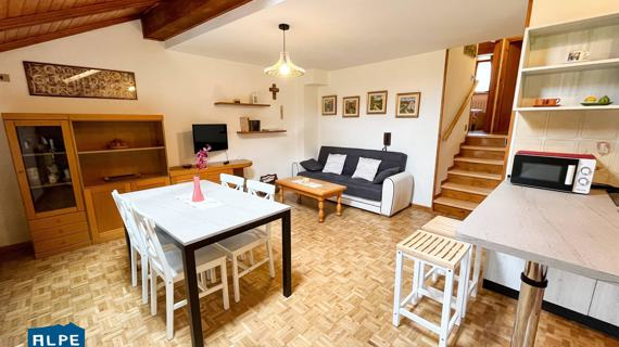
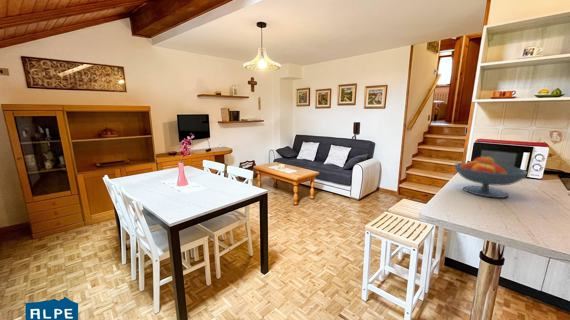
+ fruit bowl [453,155,529,199]
